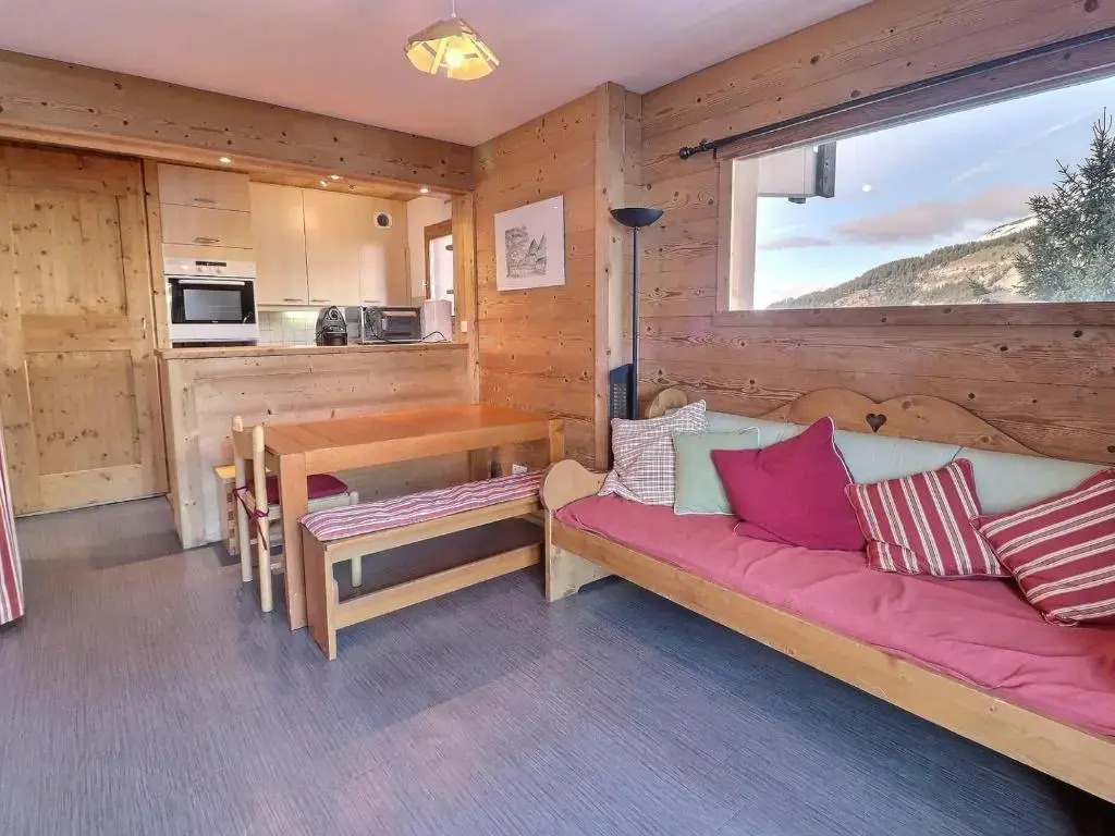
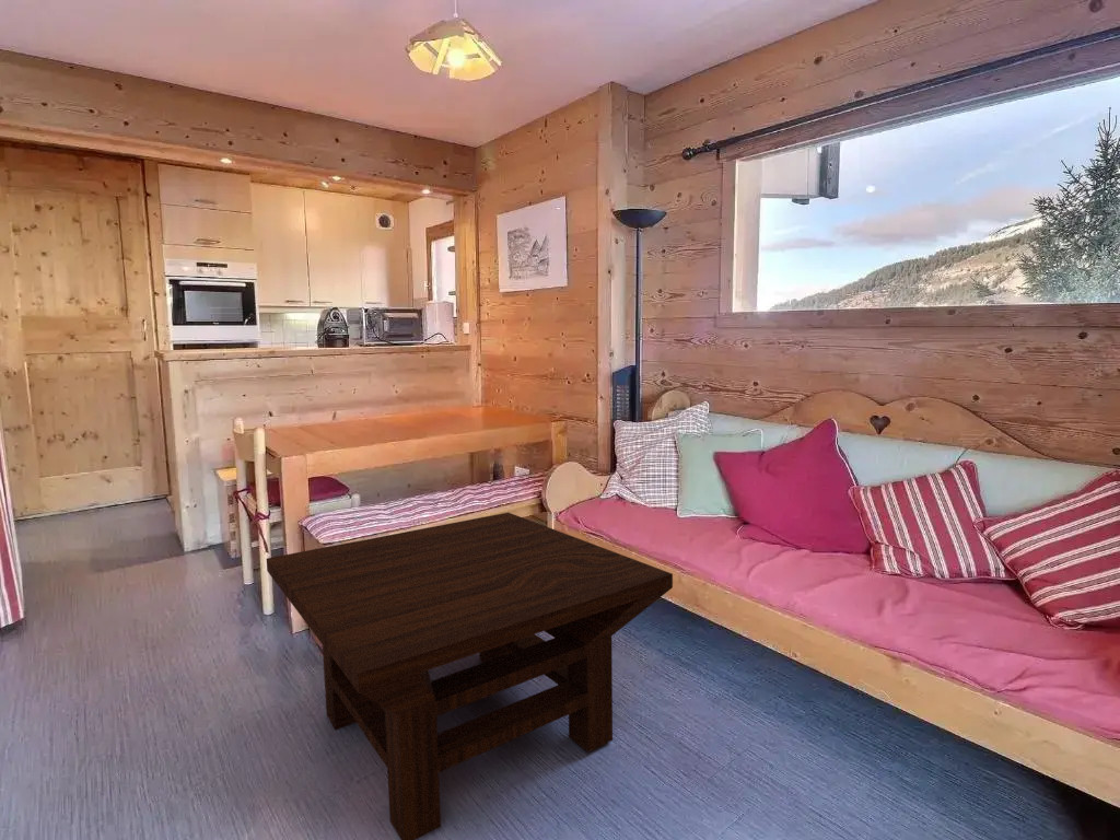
+ coffee table [266,512,674,840]
